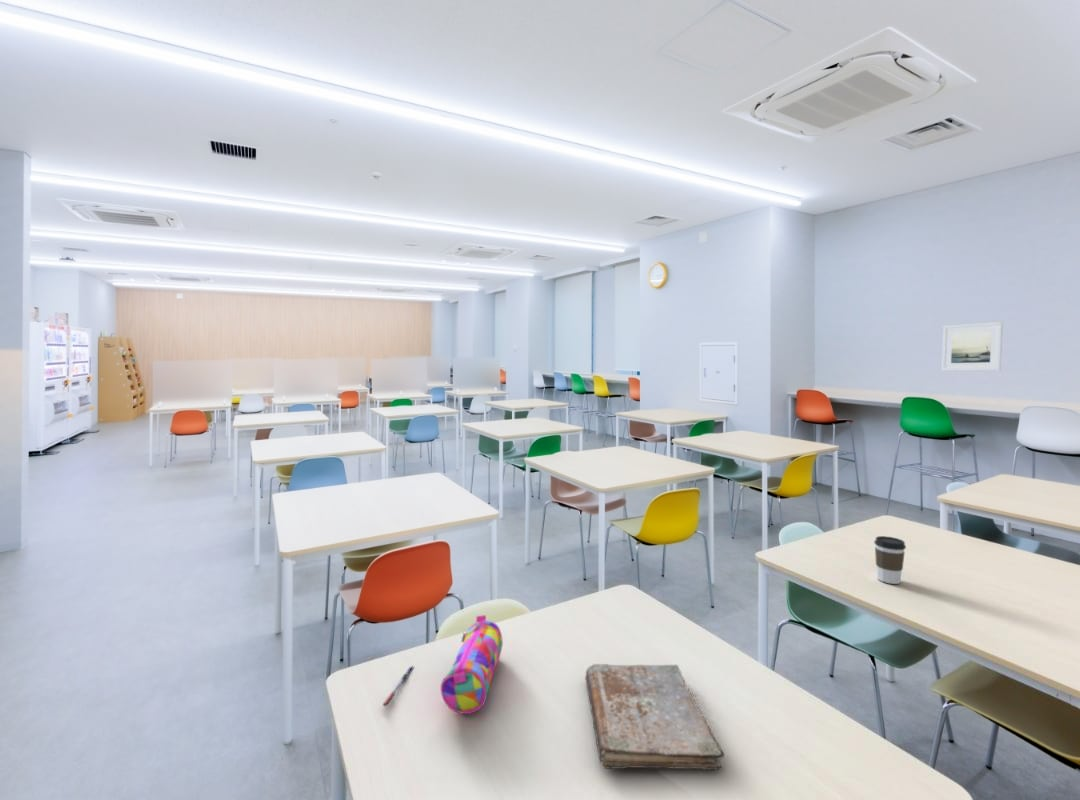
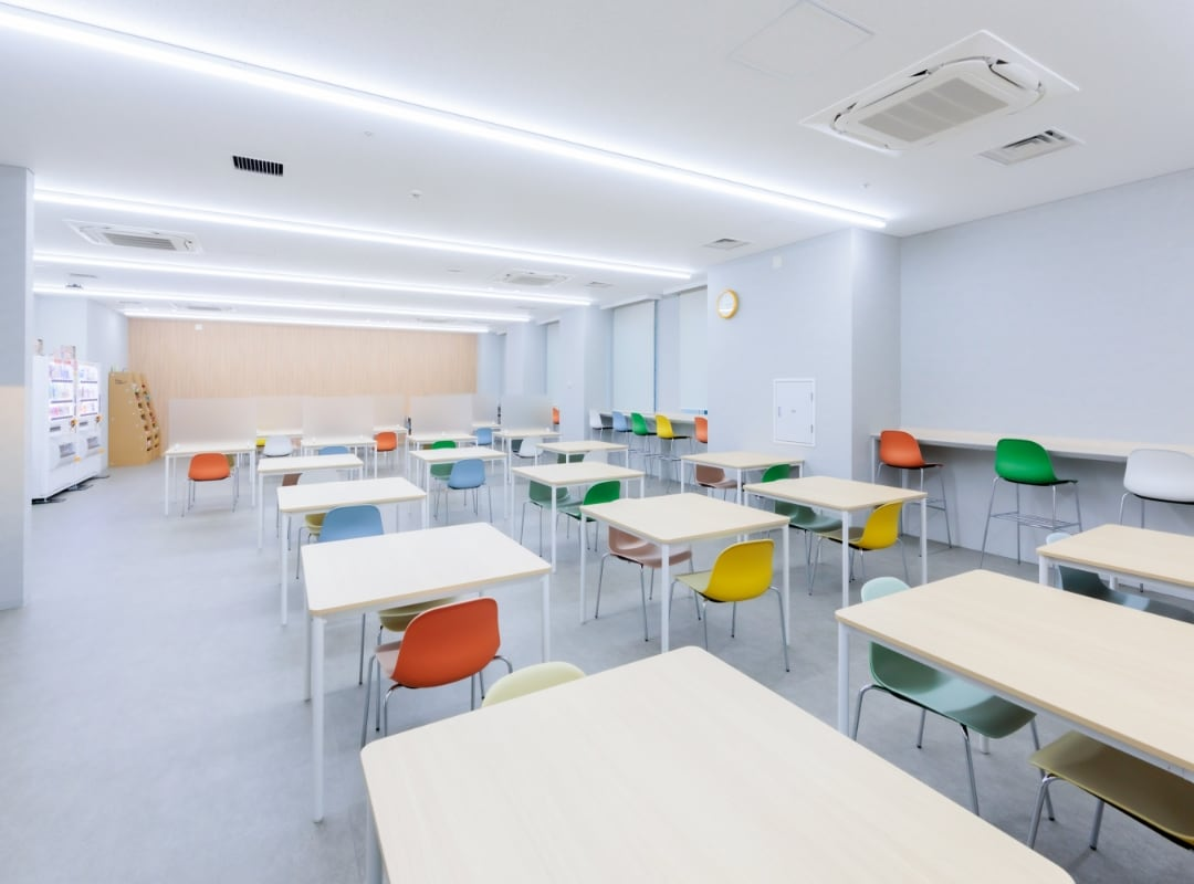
- pen [382,665,414,707]
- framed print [941,321,1004,372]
- book [584,663,725,771]
- coffee cup [873,535,907,585]
- pencil case [440,614,504,715]
